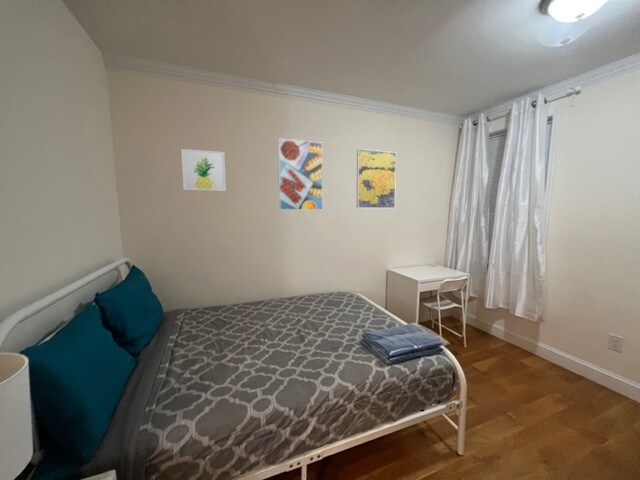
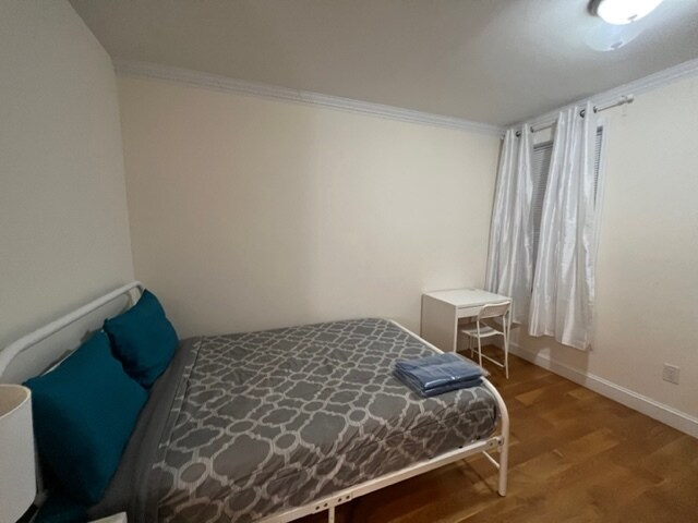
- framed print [277,137,324,211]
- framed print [356,148,397,209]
- wall art [180,148,227,192]
